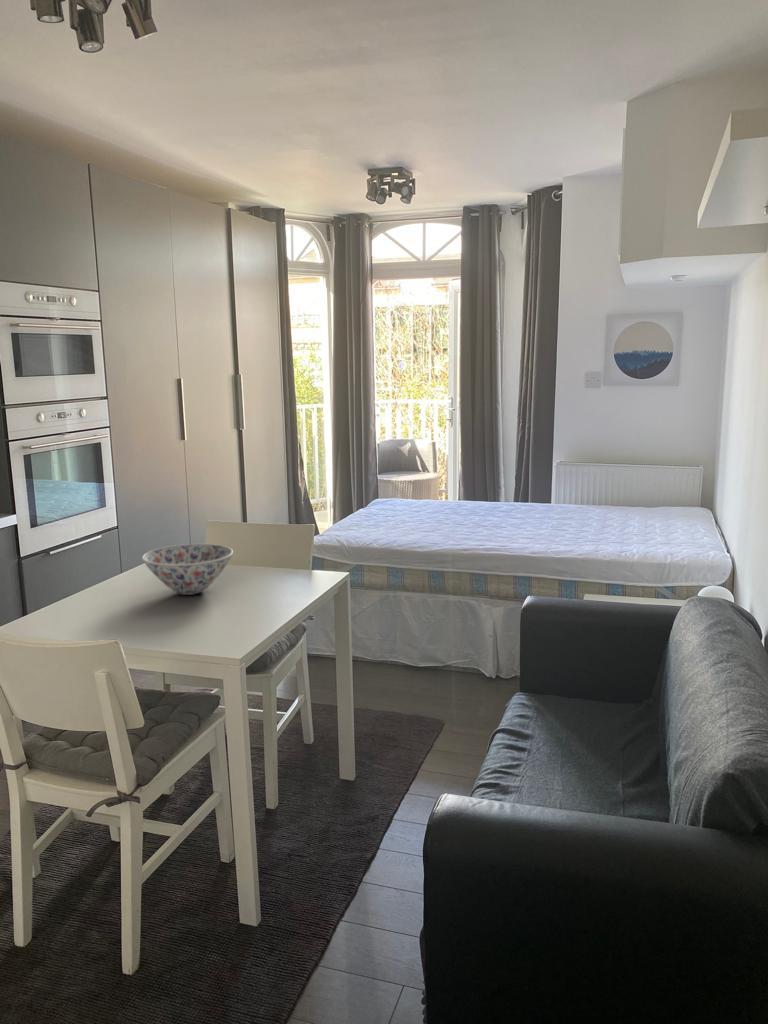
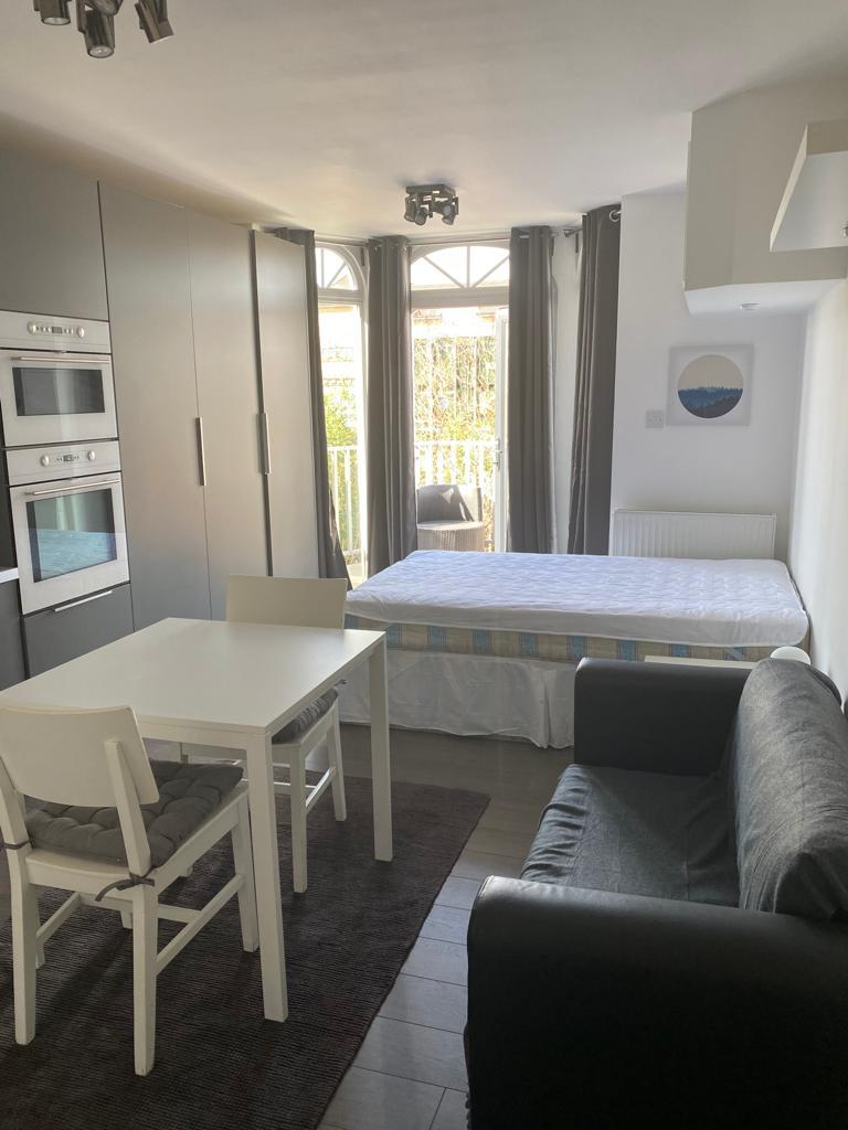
- bowl [141,543,234,596]
